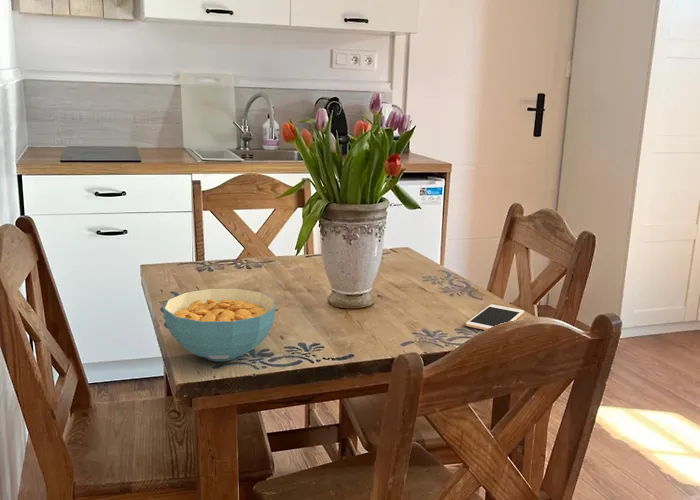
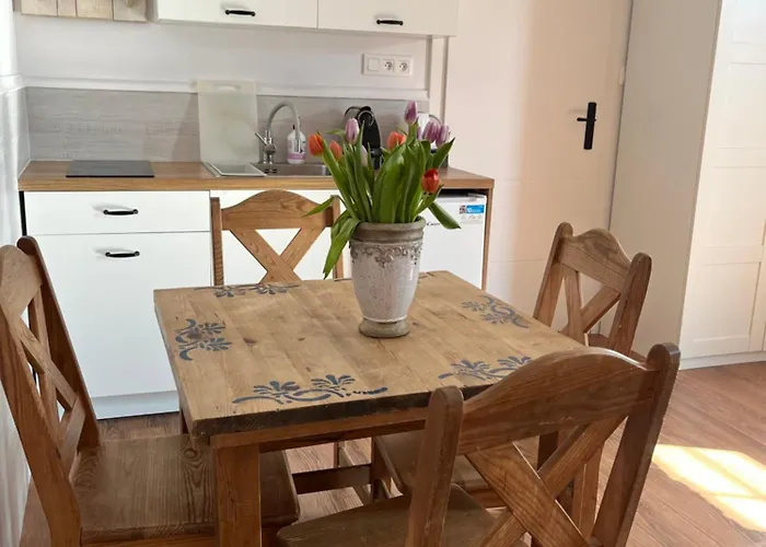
- cell phone [465,303,525,331]
- cereal bowl [162,288,277,362]
